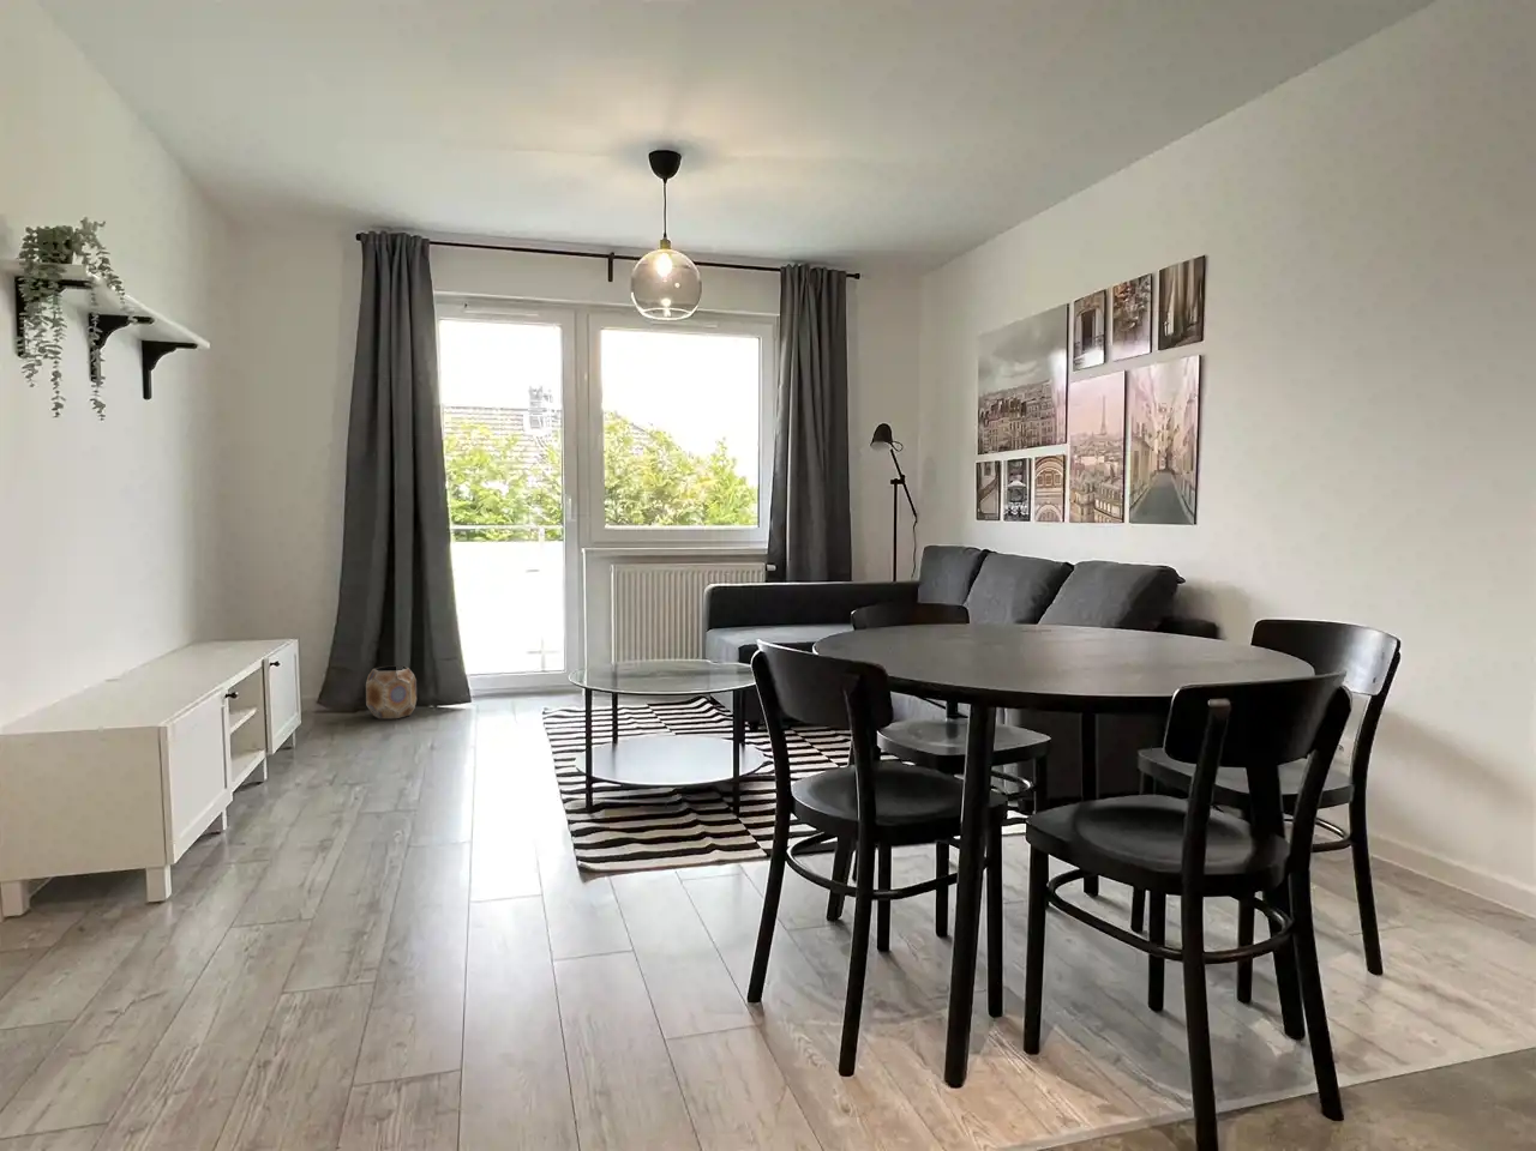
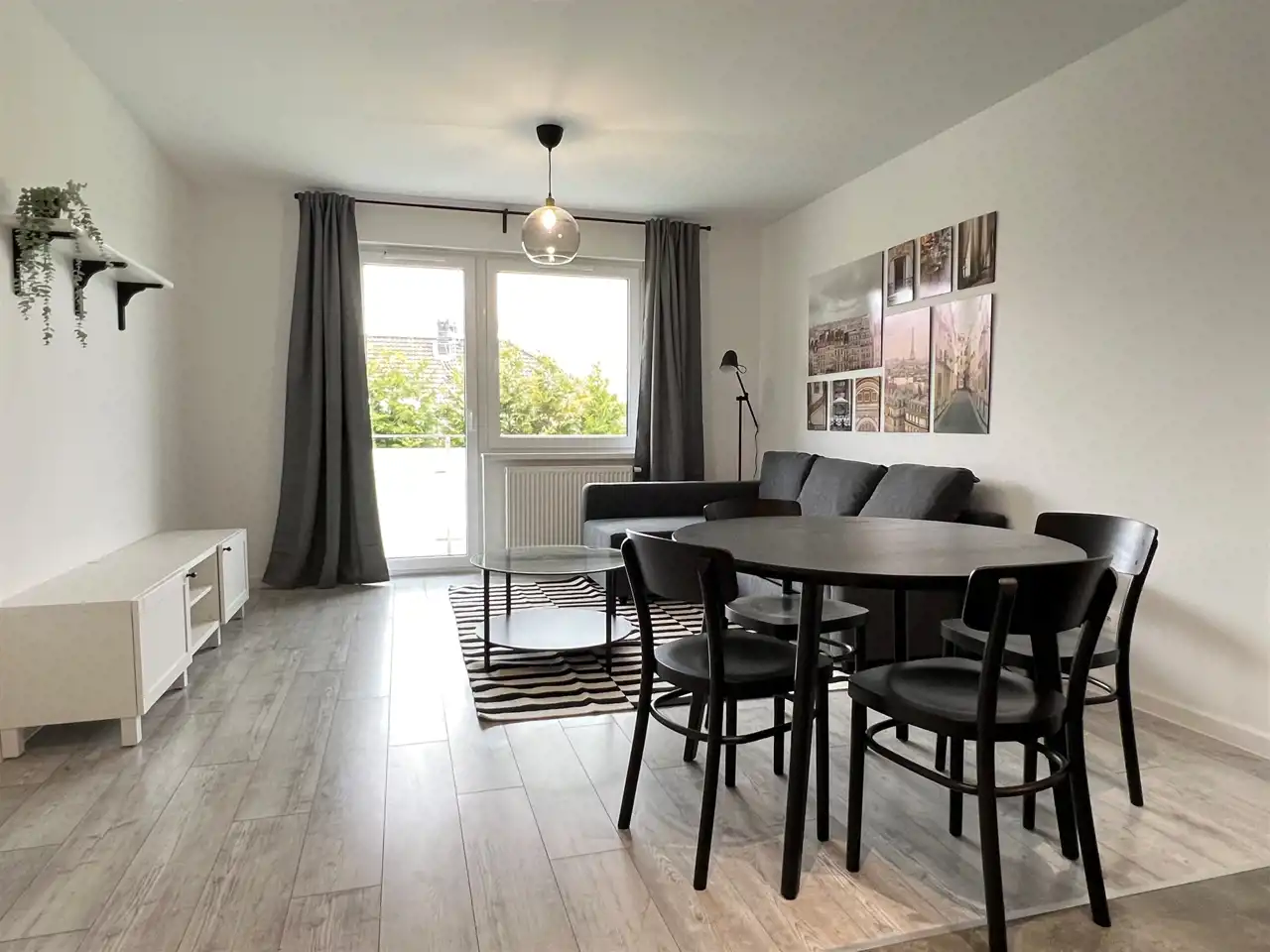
- planter [365,665,417,719]
